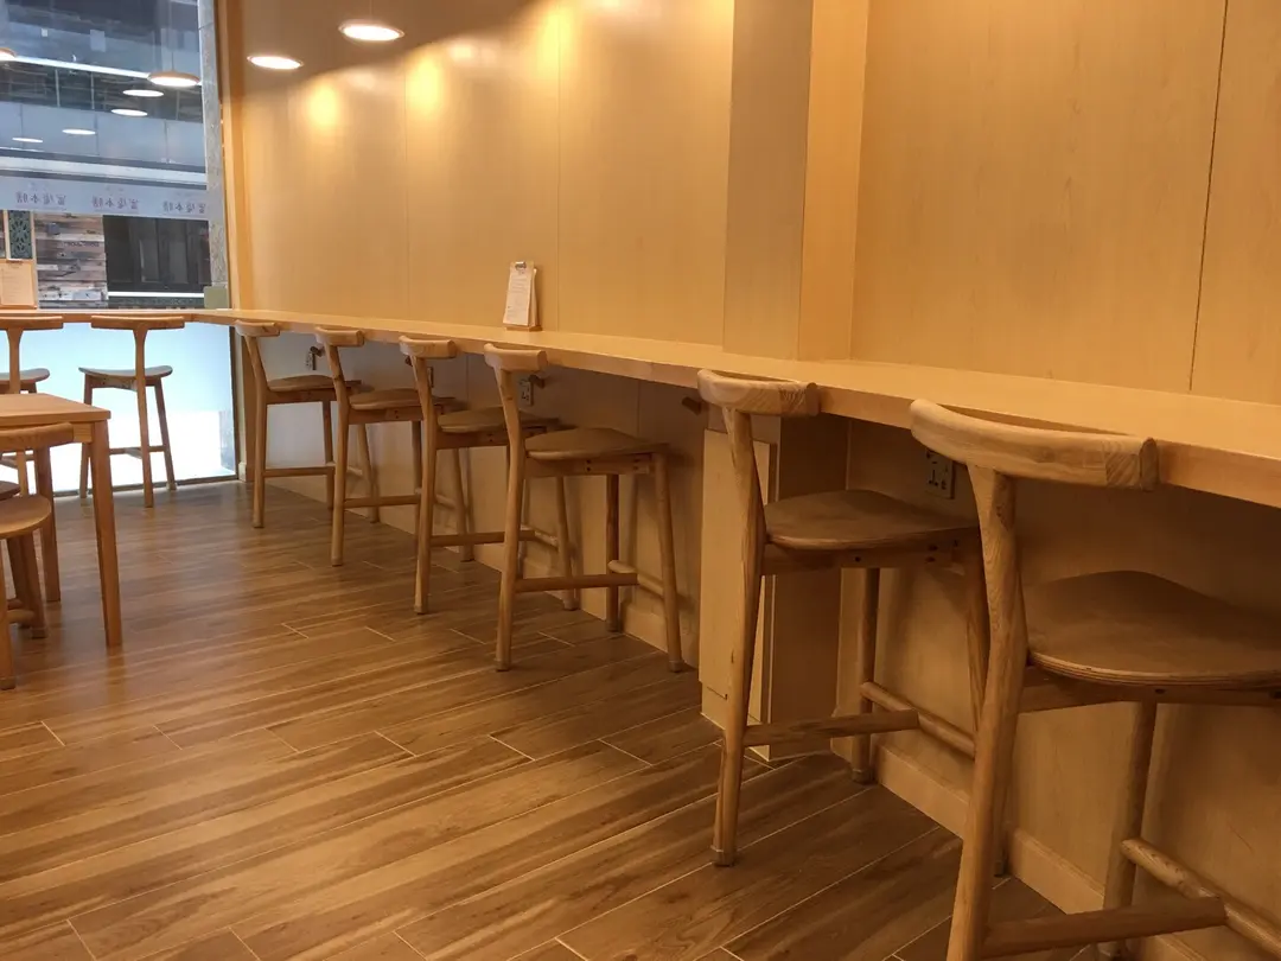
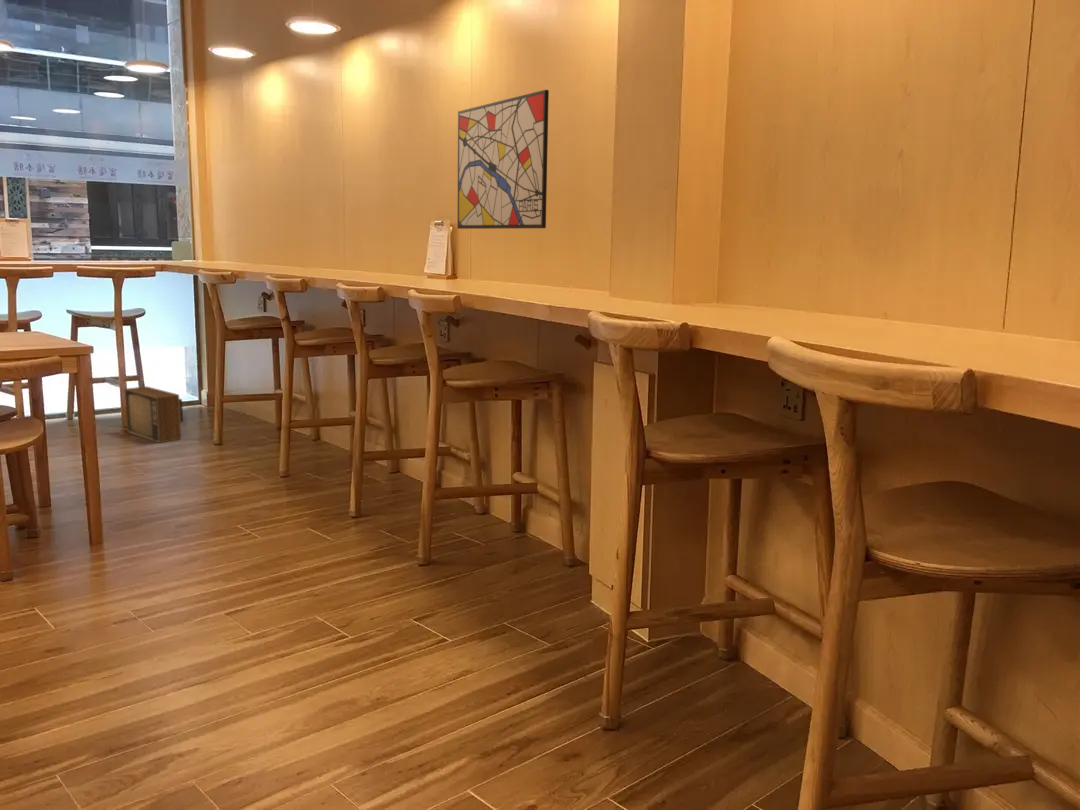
+ wall art [457,89,550,230]
+ speaker [124,385,184,444]
